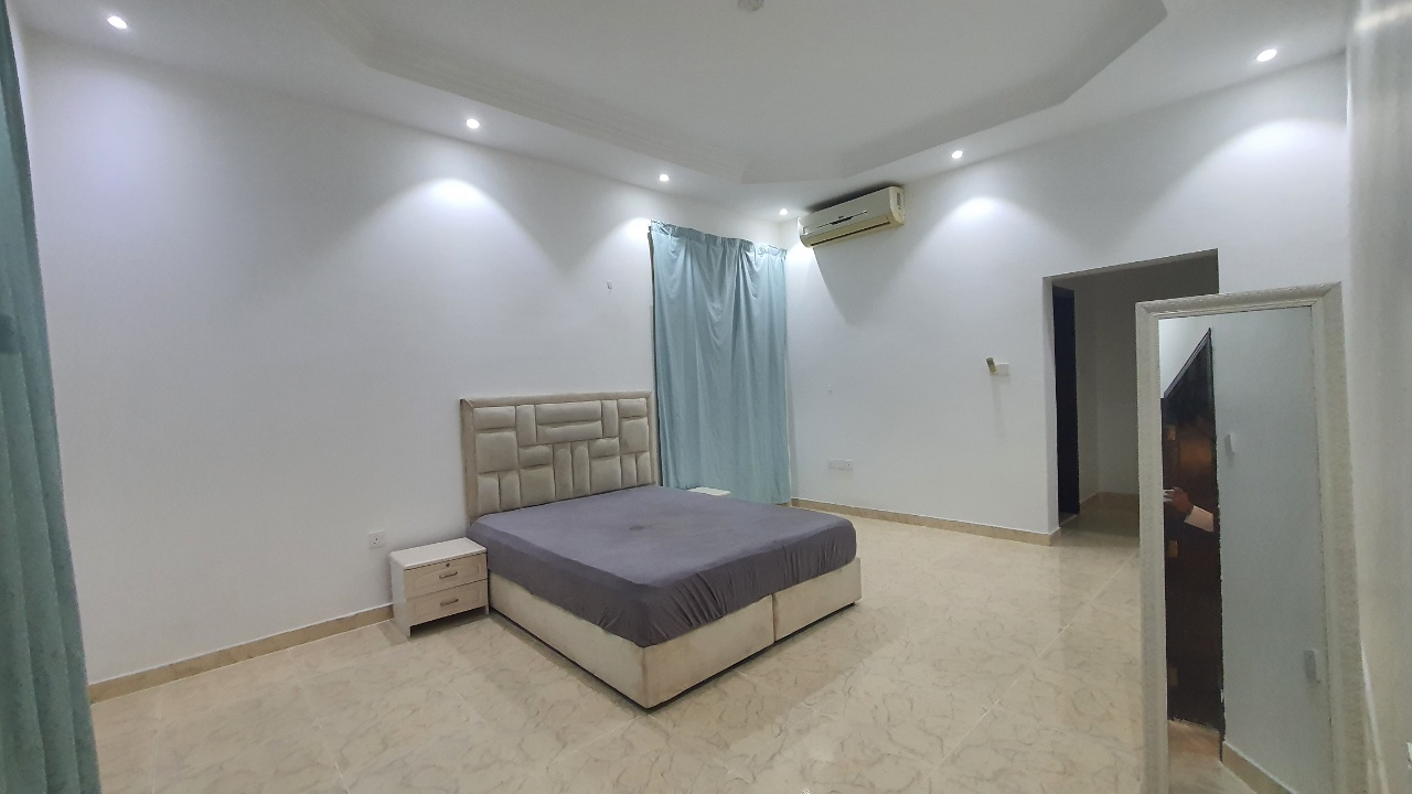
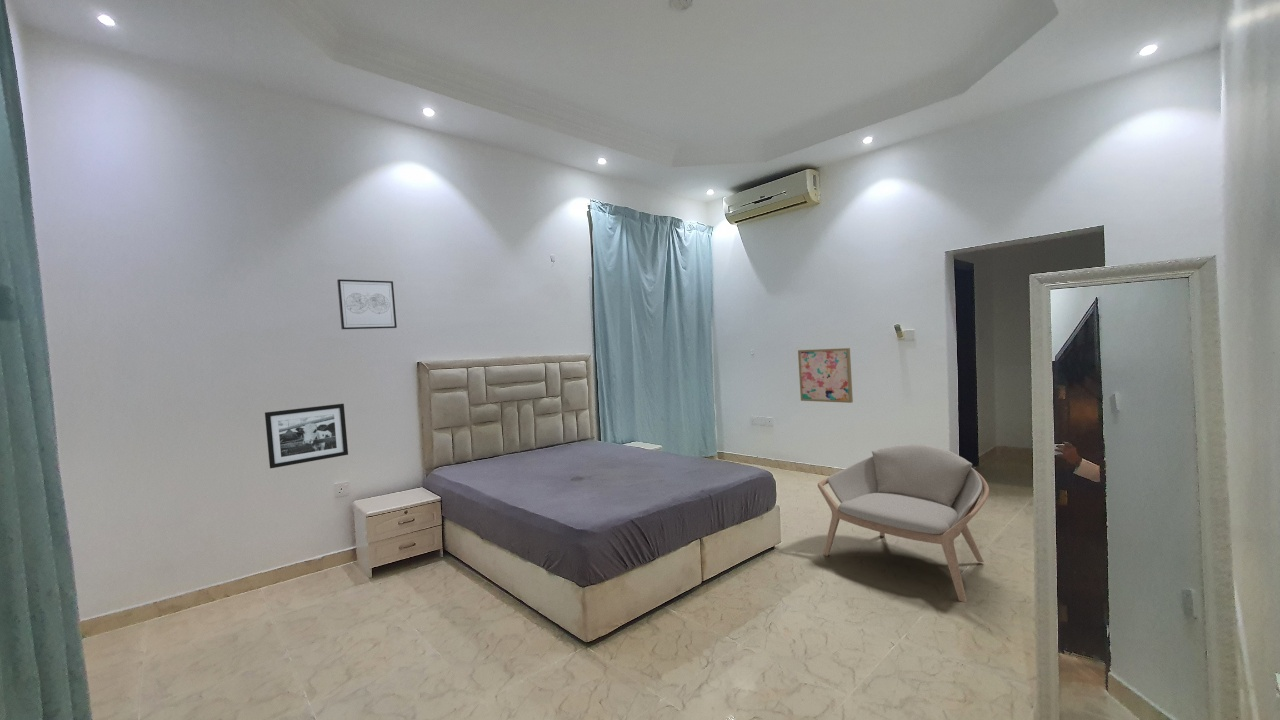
+ wall art [797,347,854,404]
+ wall art [336,278,398,330]
+ picture frame [264,403,349,469]
+ armchair [817,444,990,603]
